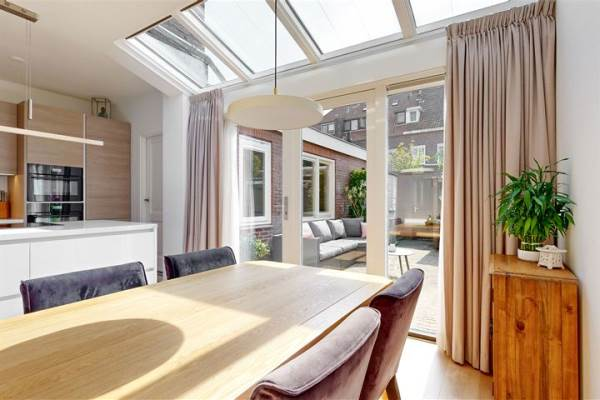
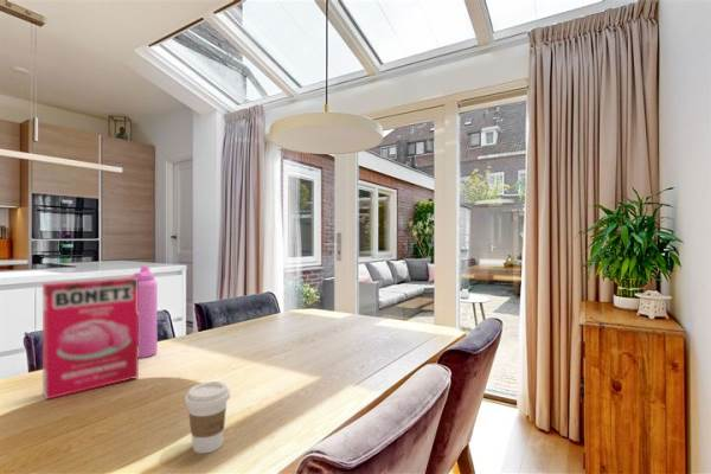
+ coffee cup [184,380,231,455]
+ water bottle [129,264,159,359]
+ cereal box [41,276,140,401]
